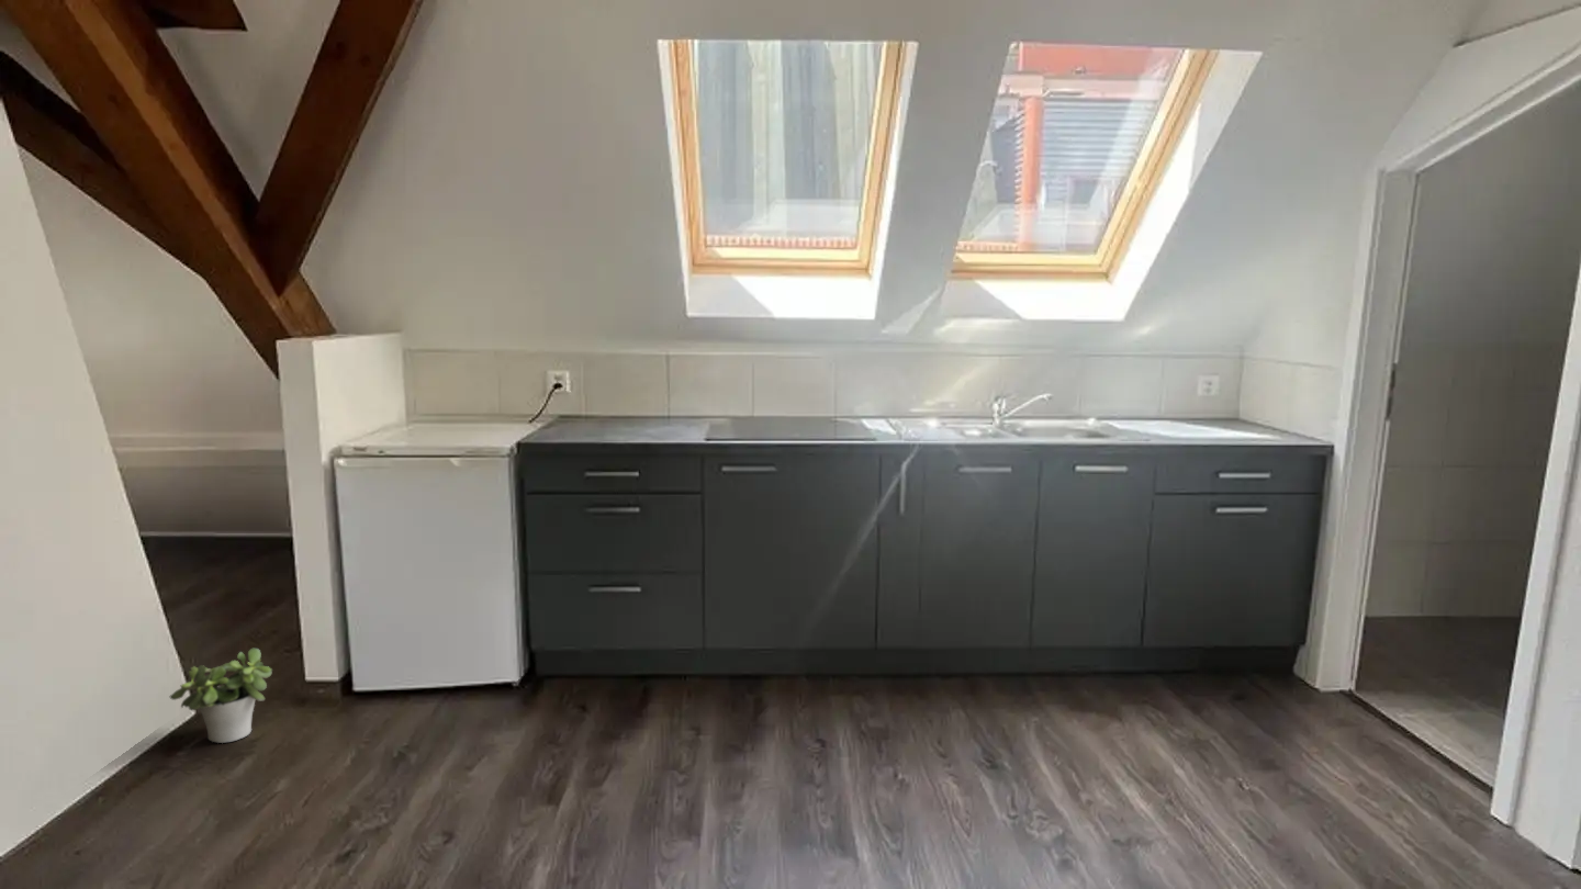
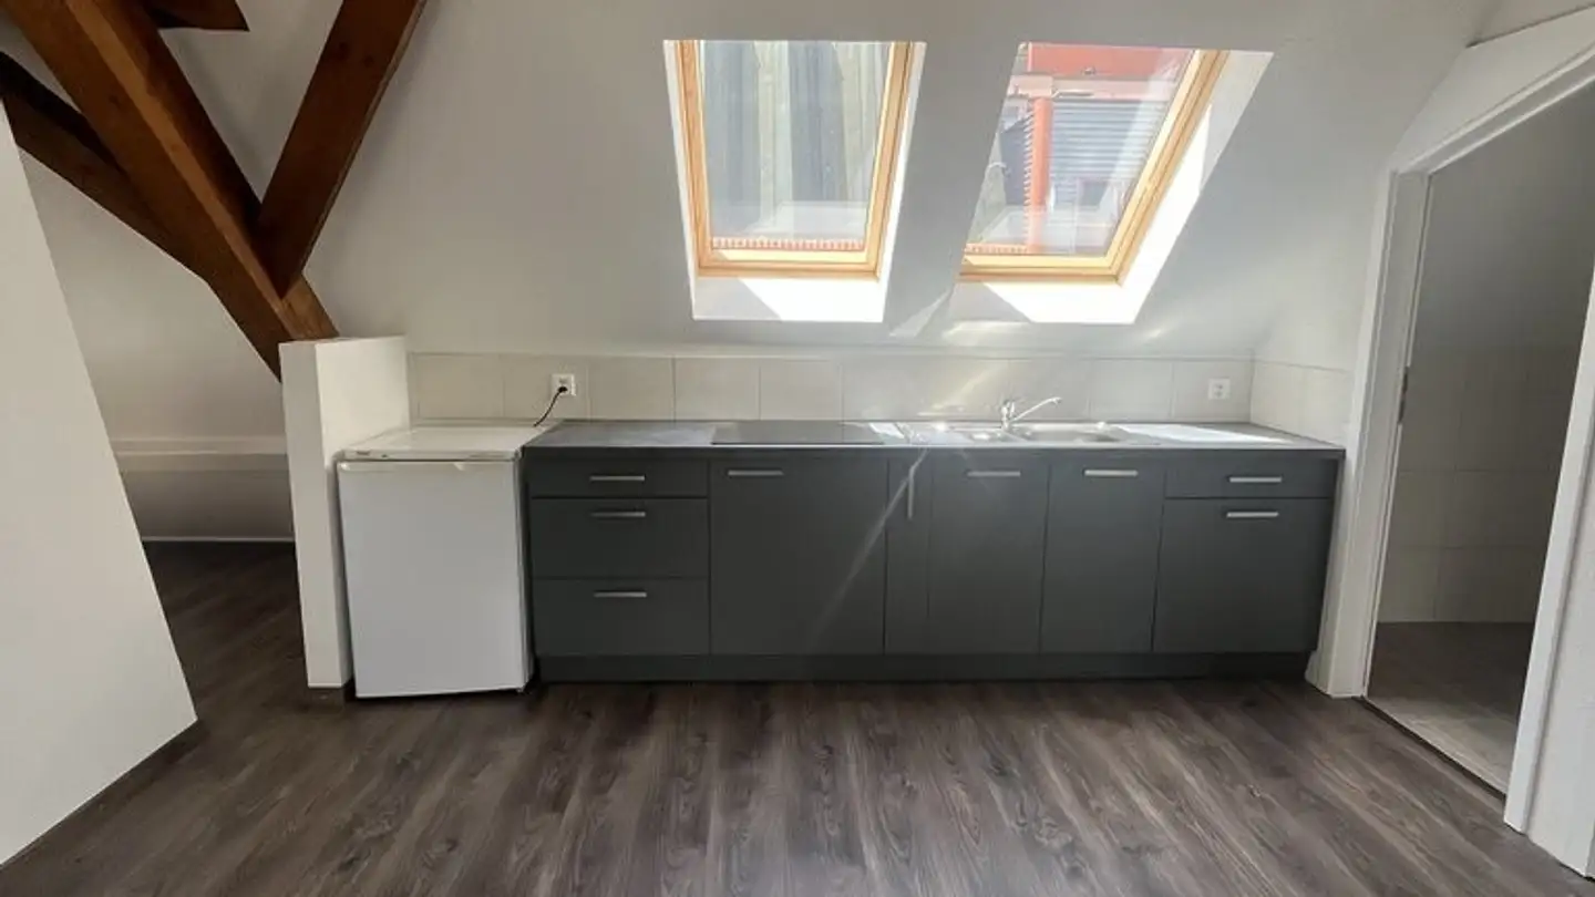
- potted plant [169,648,273,744]
